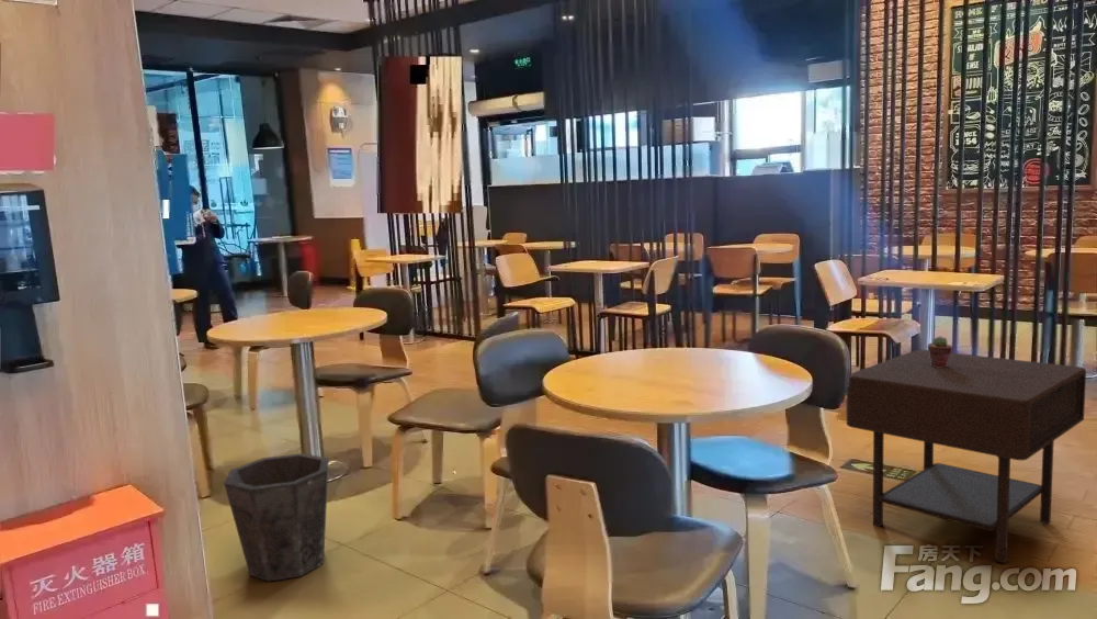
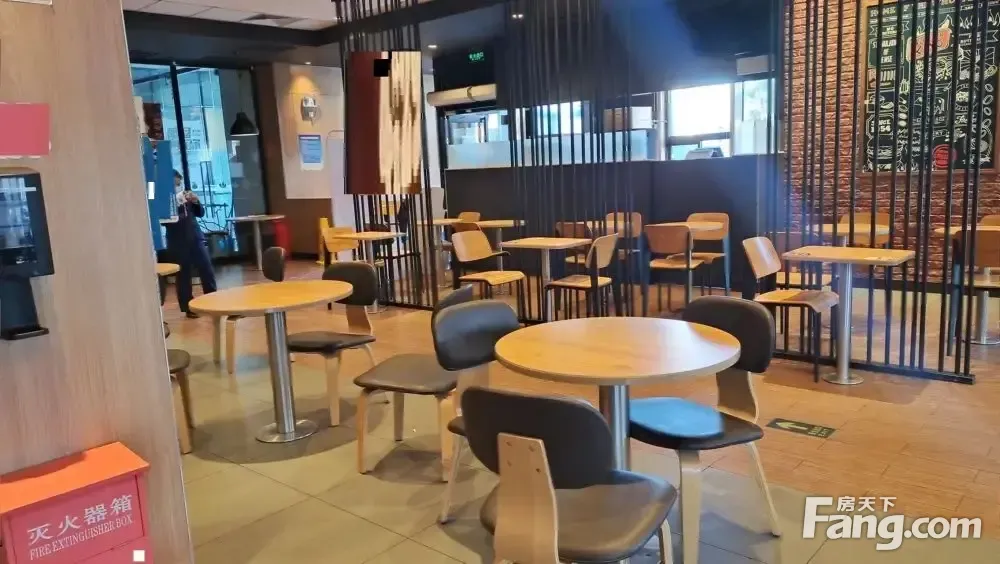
- side table [846,349,1087,564]
- waste bin [223,452,330,583]
- potted succulent [926,335,954,368]
